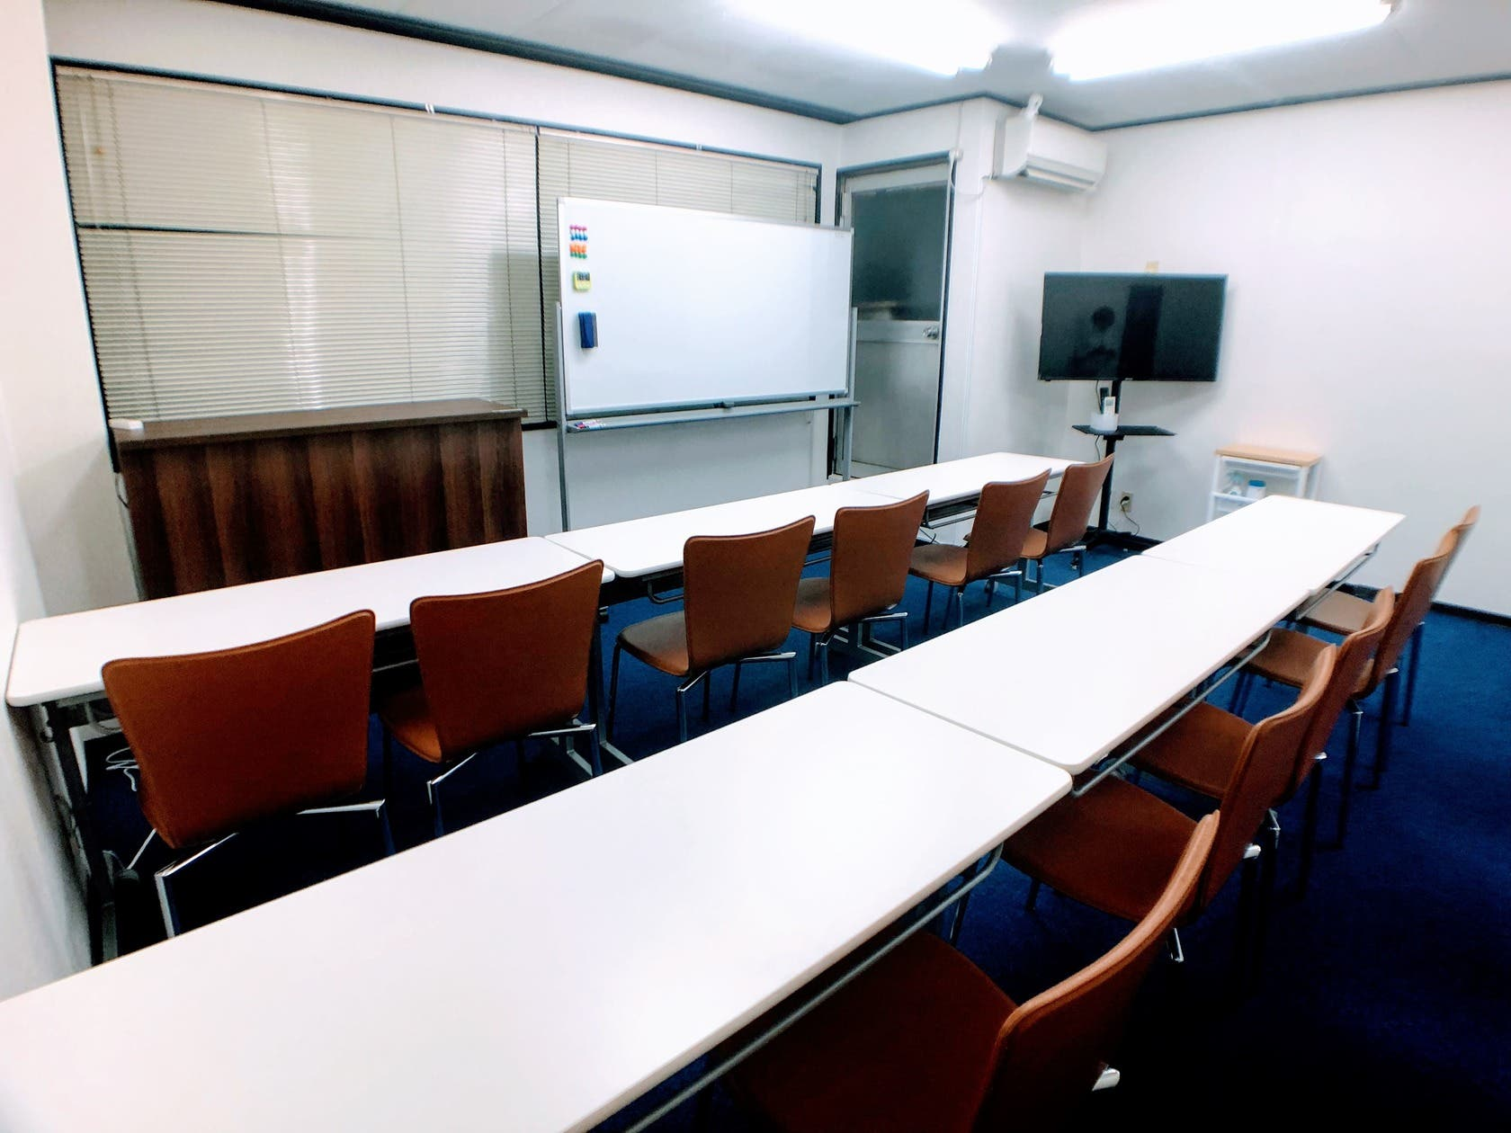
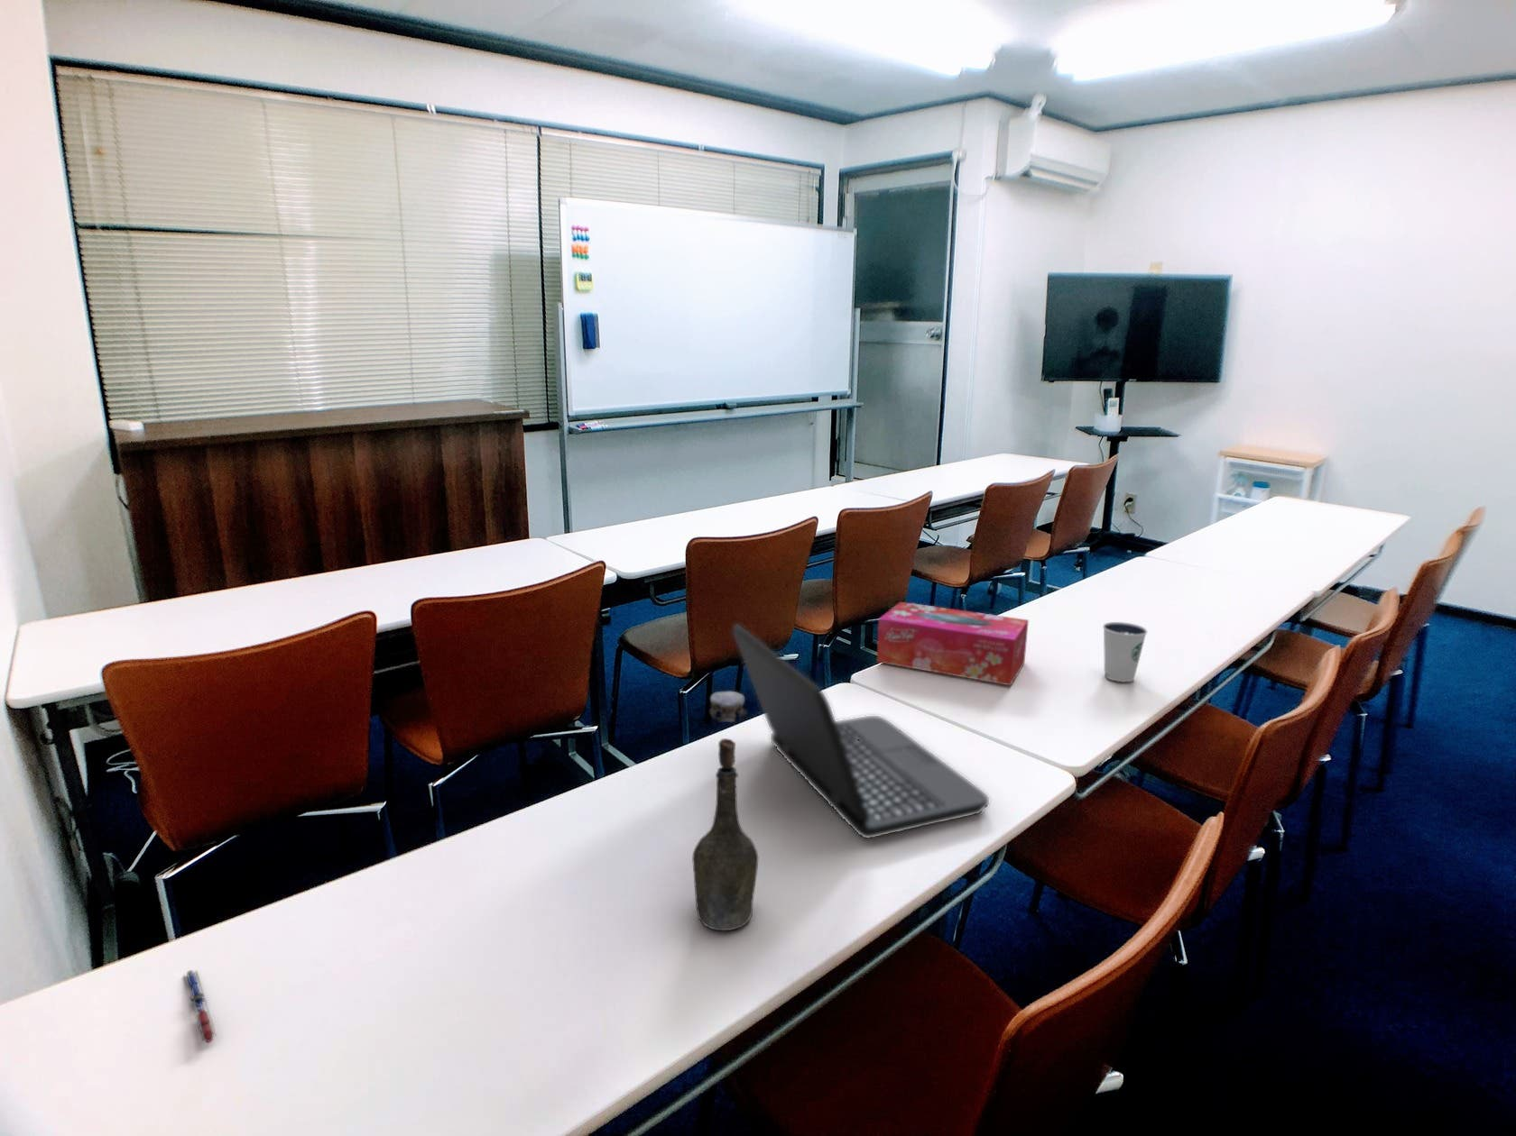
+ bottle [691,691,759,931]
+ pen [183,969,217,1043]
+ dixie cup [1102,622,1148,683]
+ tissue box [876,601,1030,686]
+ laptop [732,623,990,839]
